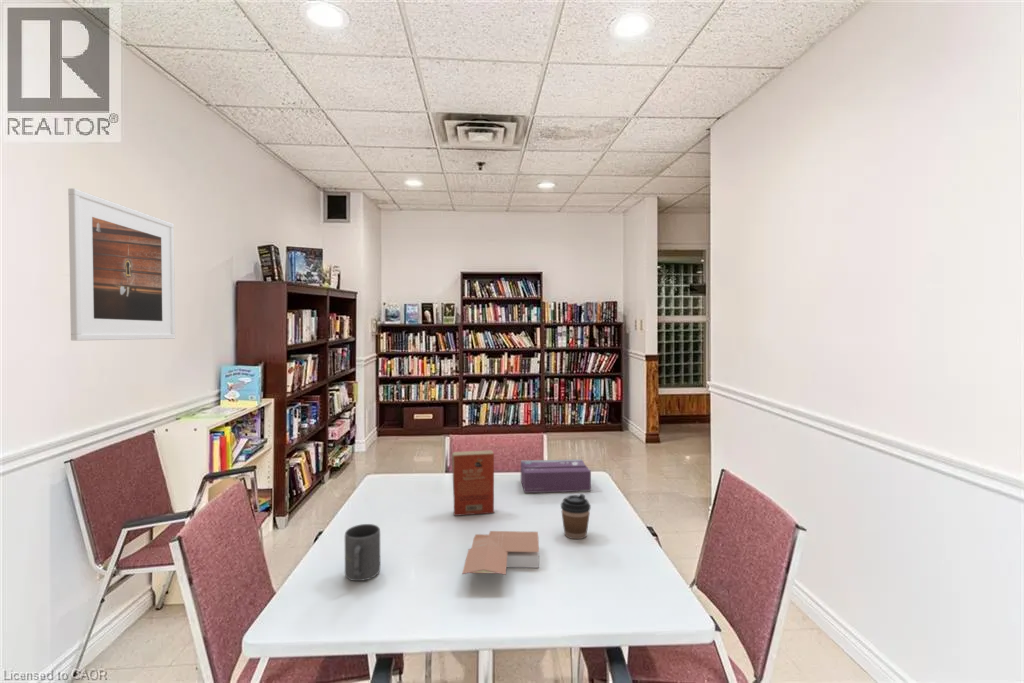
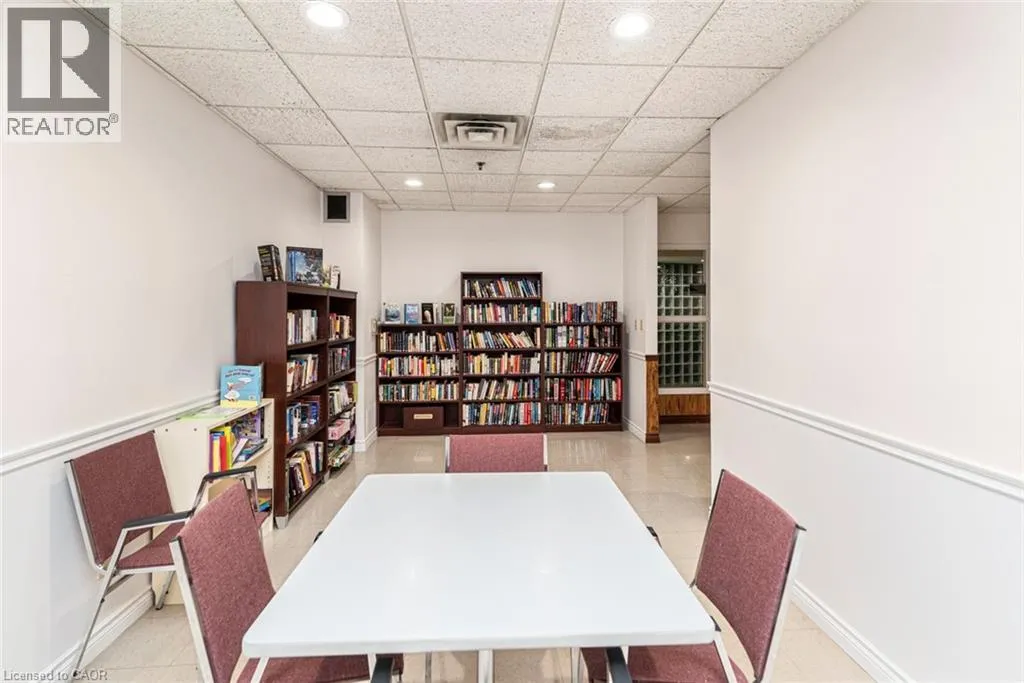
- book [461,530,540,576]
- paperback book [451,449,495,517]
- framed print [67,187,176,342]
- coffee cup [560,493,592,540]
- tissue box [520,458,592,494]
- mug [344,523,381,582]
